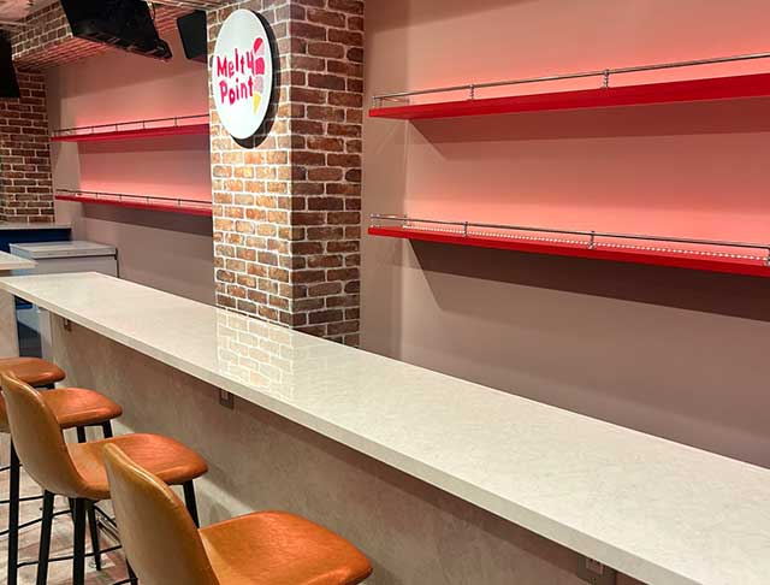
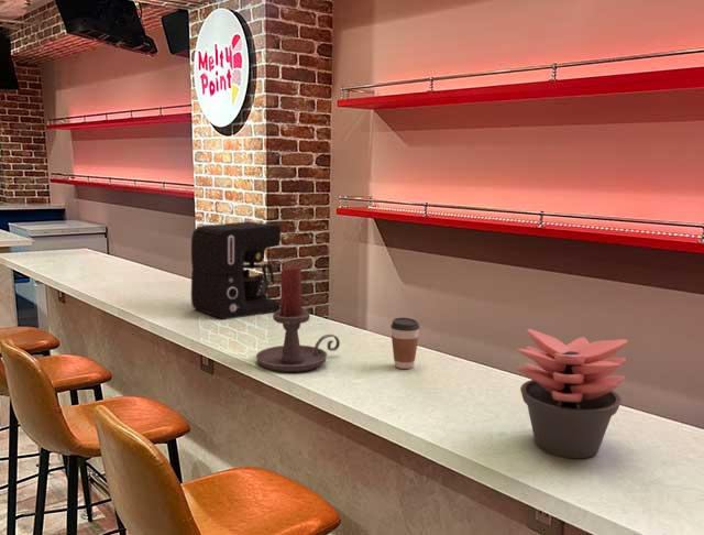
+ succulent plant [515,328,628,459]
+ coffee cup [389,317,420,370]
+ candle holder [255,266,341,373]
+ coffee maker [190,220,282,320]
